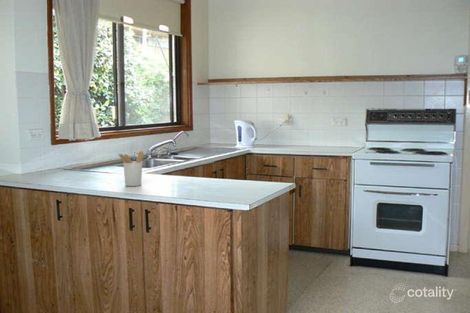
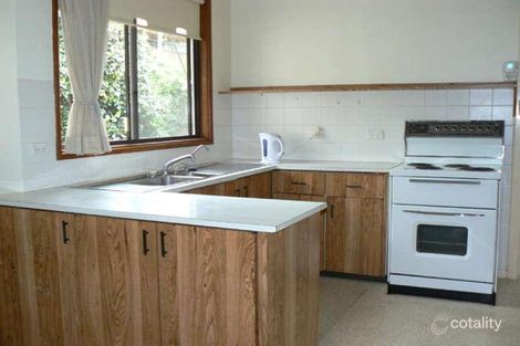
- utensil holder [117,150,145,187]
